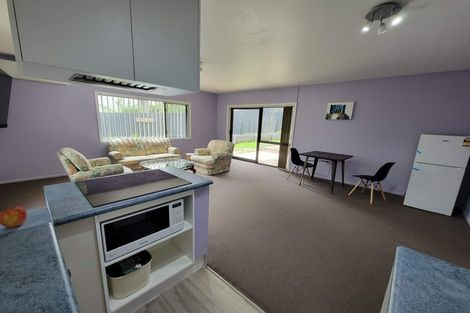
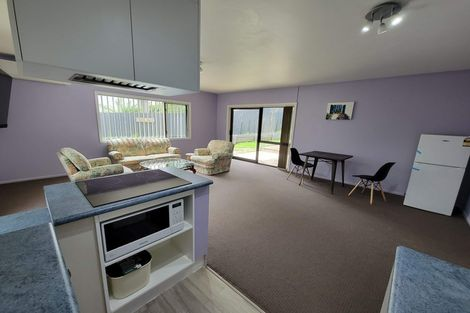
- apple [0,206,28,228]
